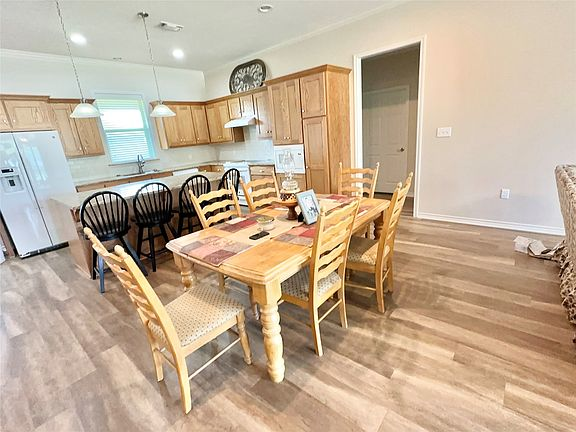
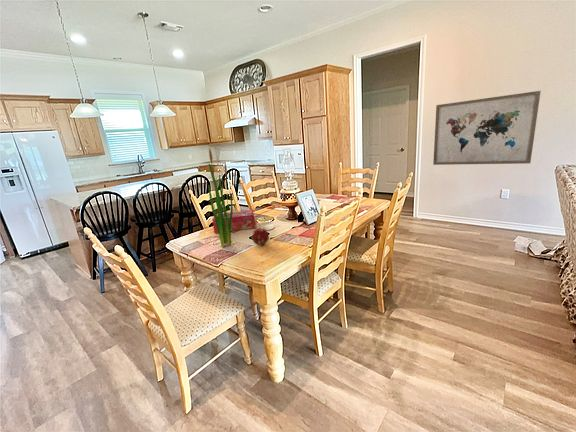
+ plant [207,146,234,248]
+ tissue box [211,209,256,234]
+ fruit [251,227,270,246]
+ wall art [432,90,542,166]
